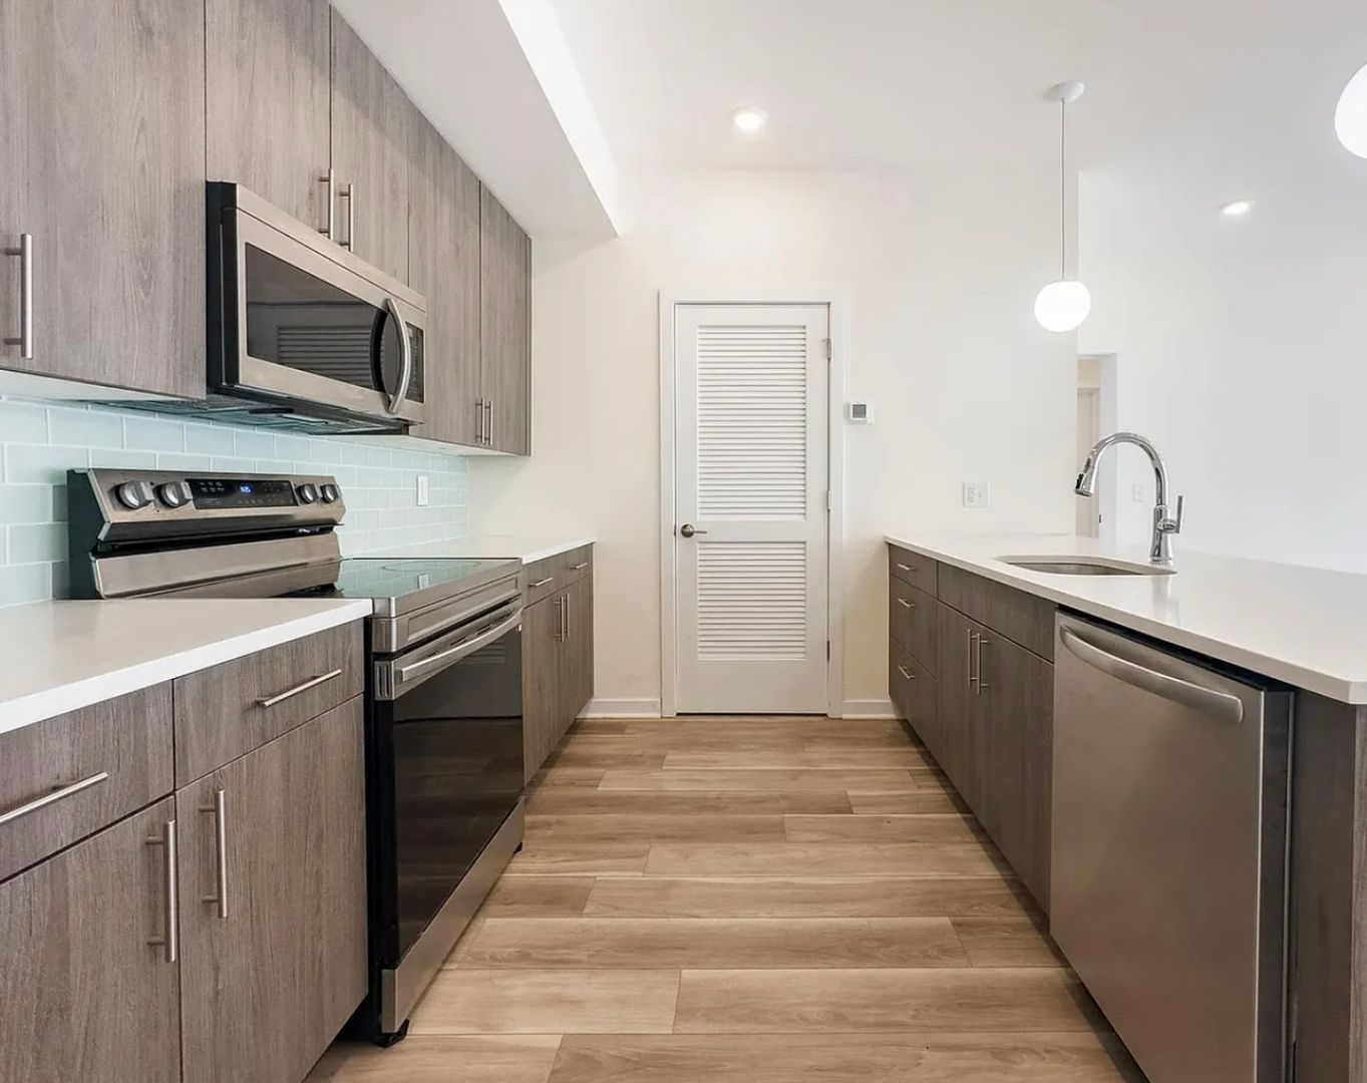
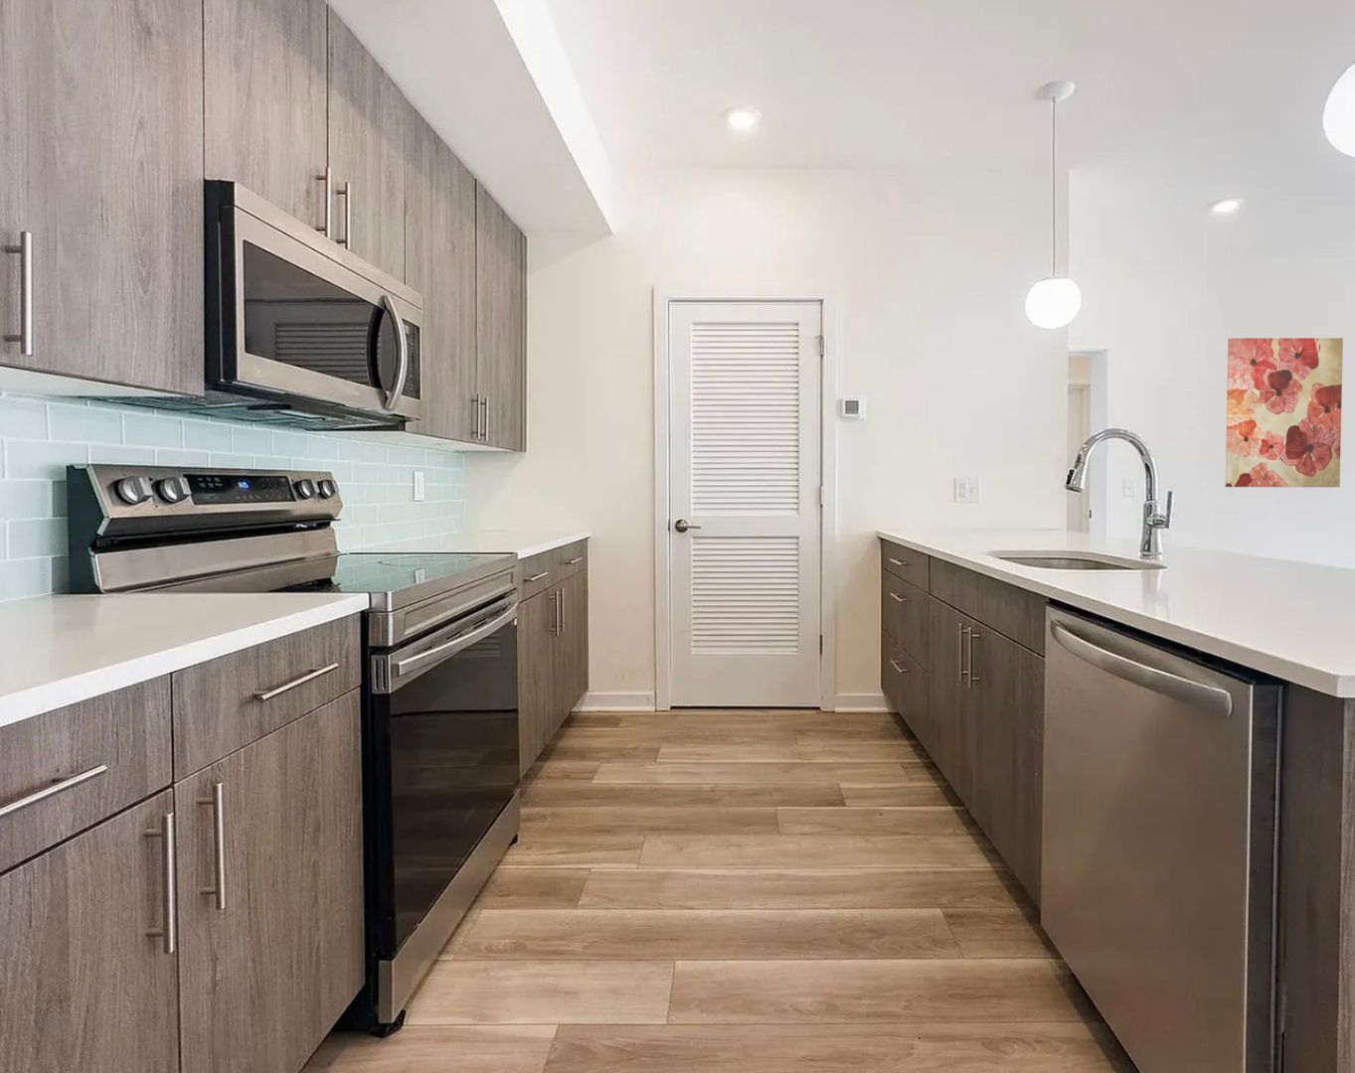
+ wall art [1225,336,1344,488]
